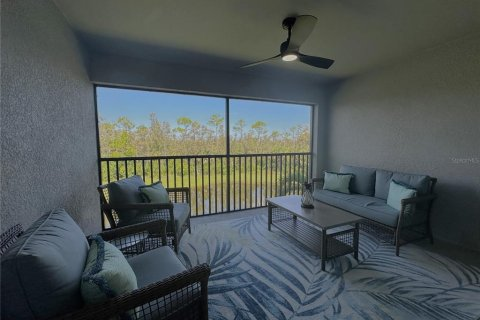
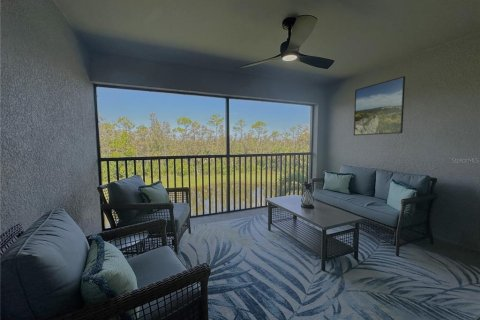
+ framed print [353,75,406,136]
